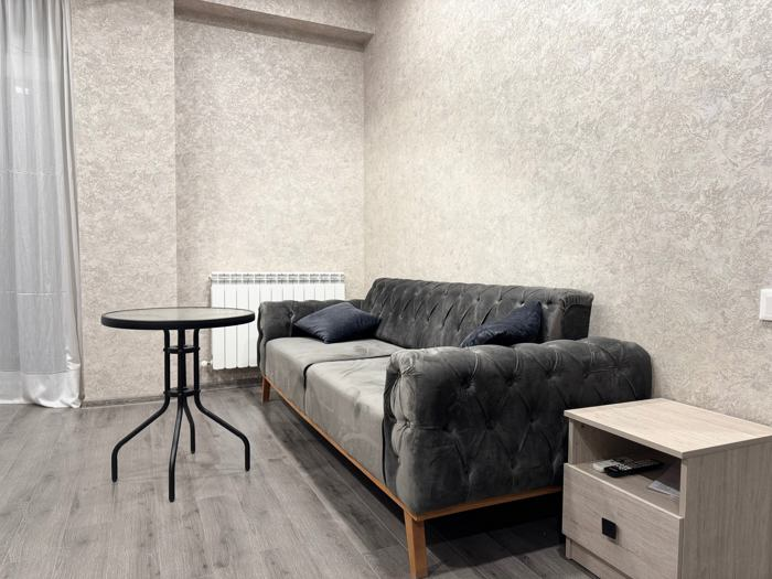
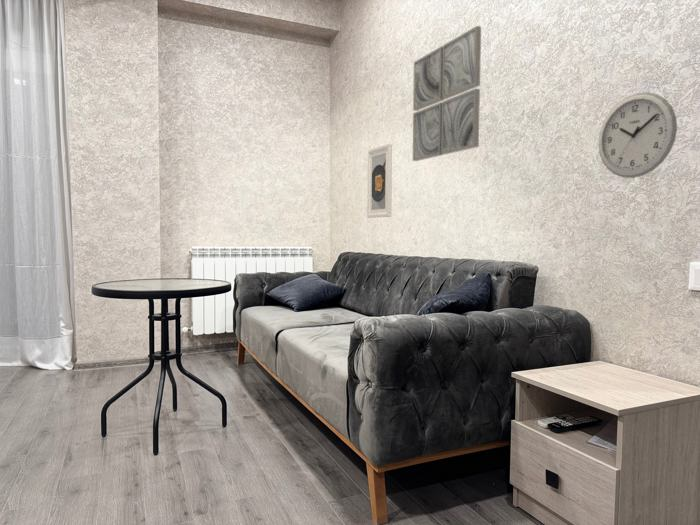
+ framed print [366,142,393,219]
+ wall art [412,25,482,162]
+ wall clock [597,91,678,179]
